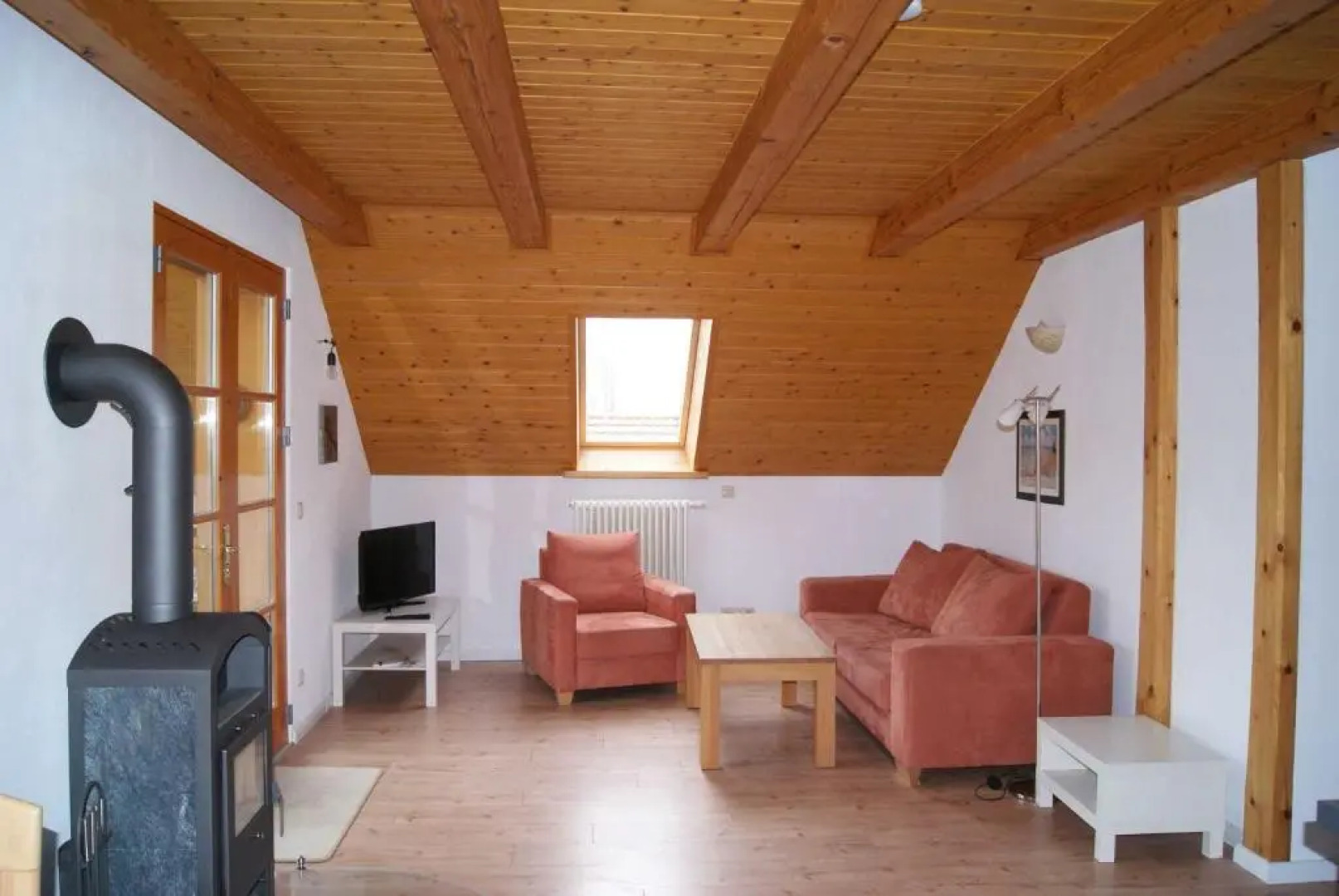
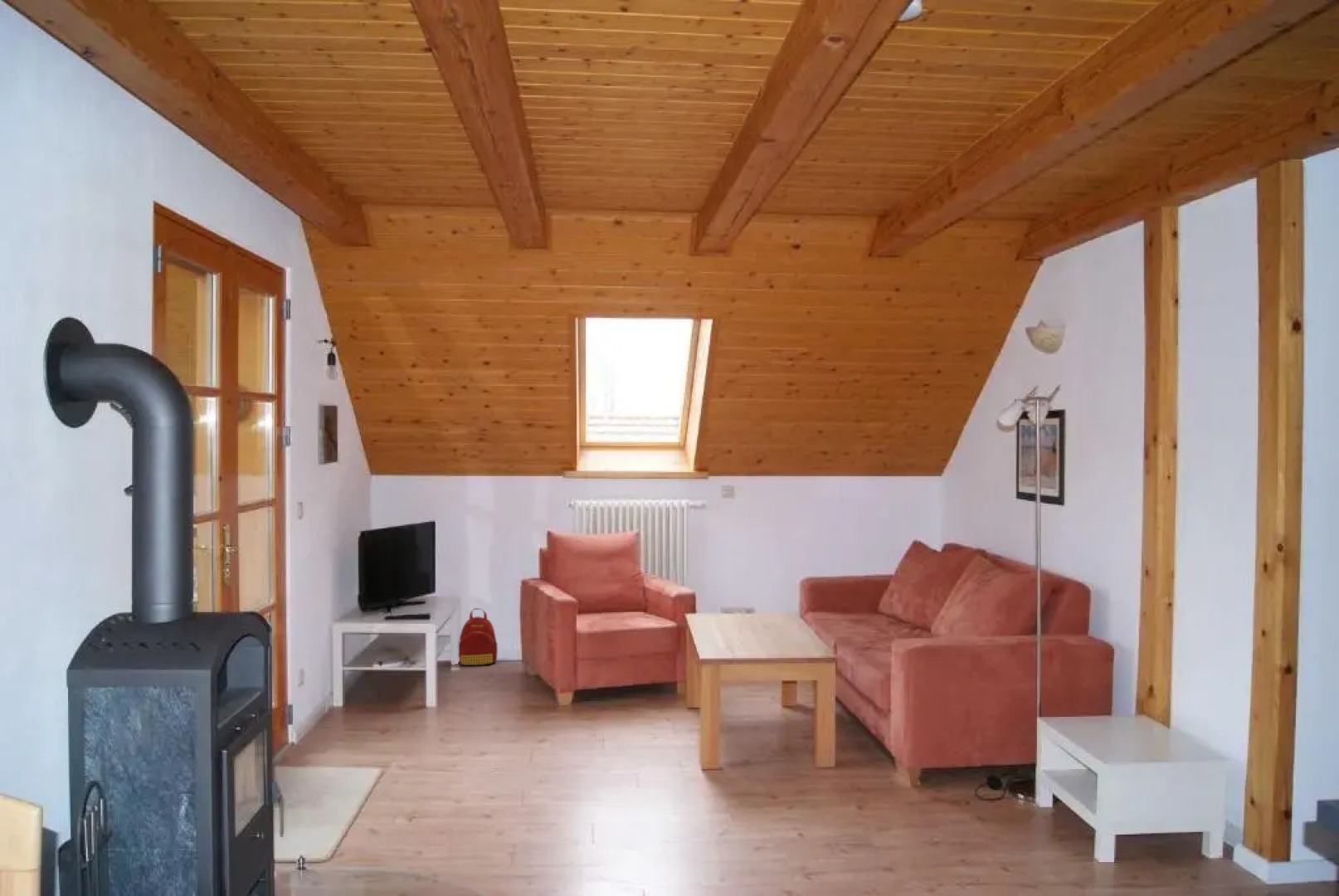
+ backpack [458,607,499,666]
